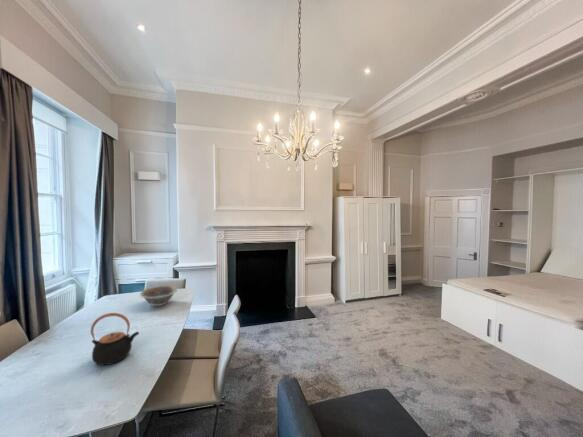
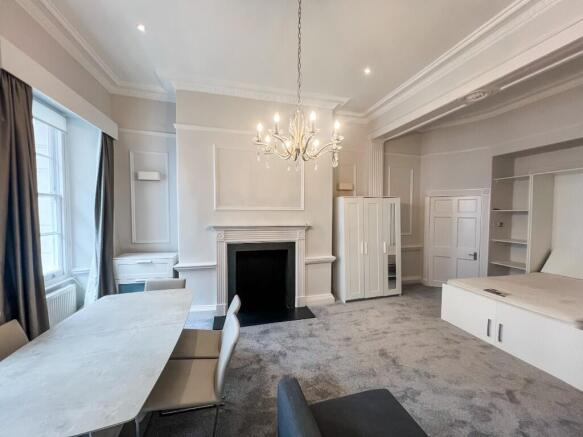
- decorative bowl [139,284,178,307]
- teapot [90,312,140,366]
